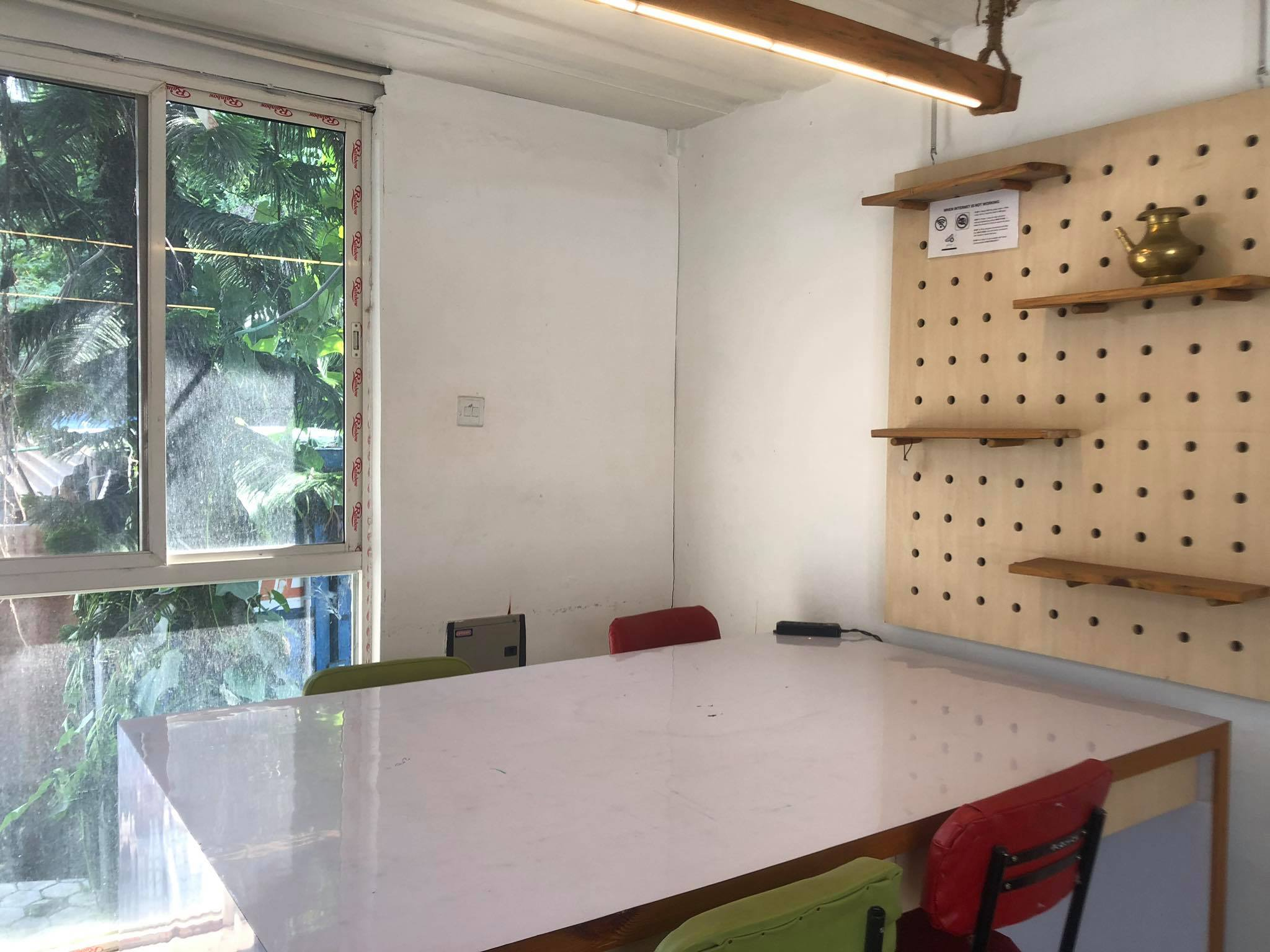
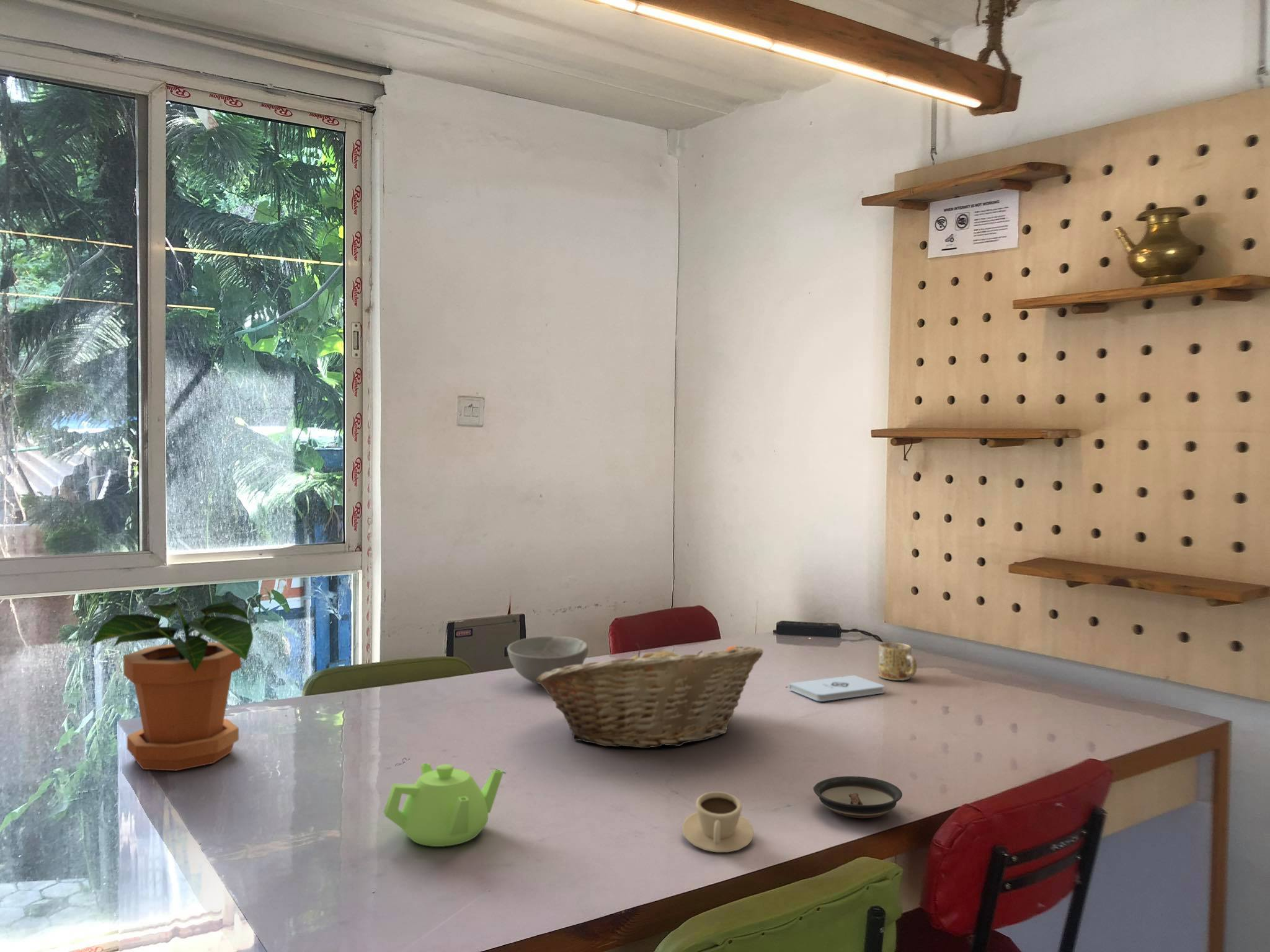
+ mug [878,642,917,681]
+ notepad [789,674,885,702]
+ bowl [507,635,589,685]
+ cup [682,791,755,853]
+ saucer [813,775,903,819]
+ teapot [383,762,504,847]
+ potted plant [89,599,254,772]
+ fruit basket [536,643,764,749]
